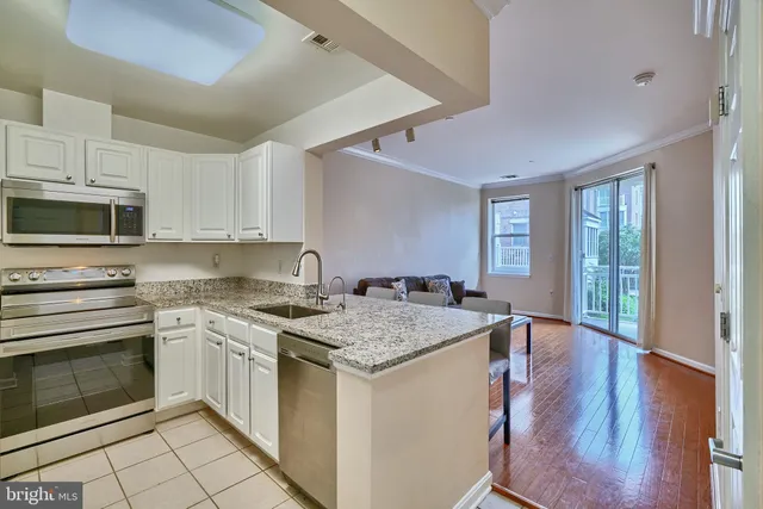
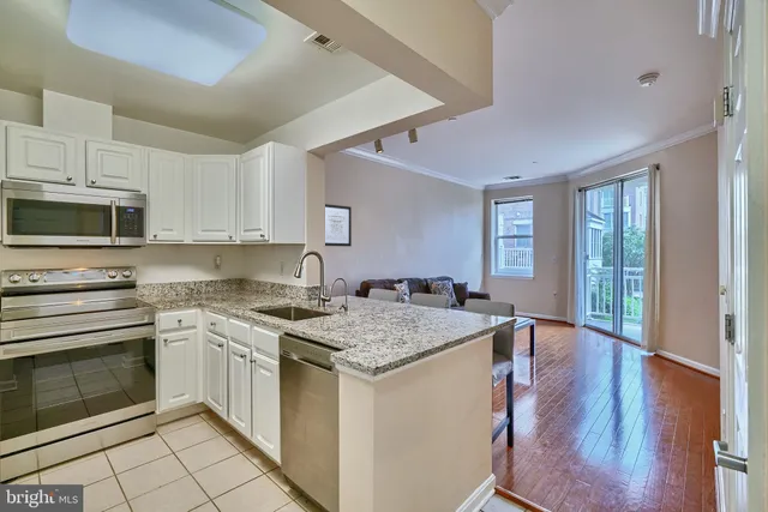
+ wall art [324,203,353,247]
